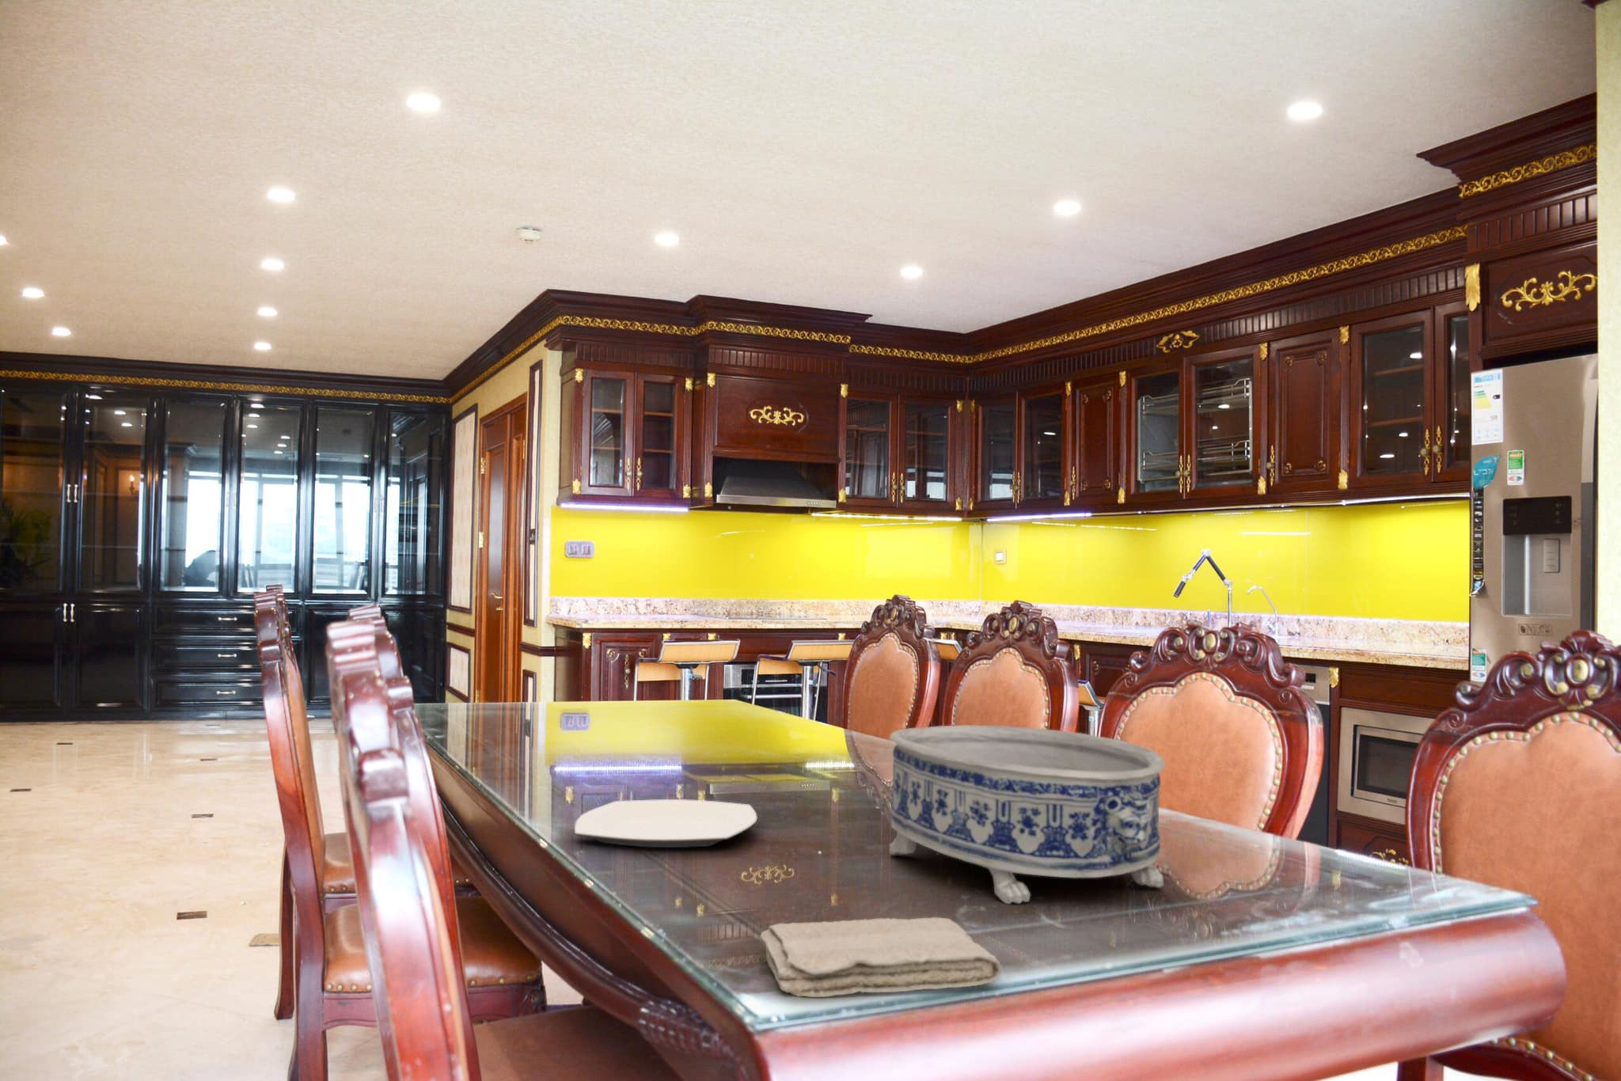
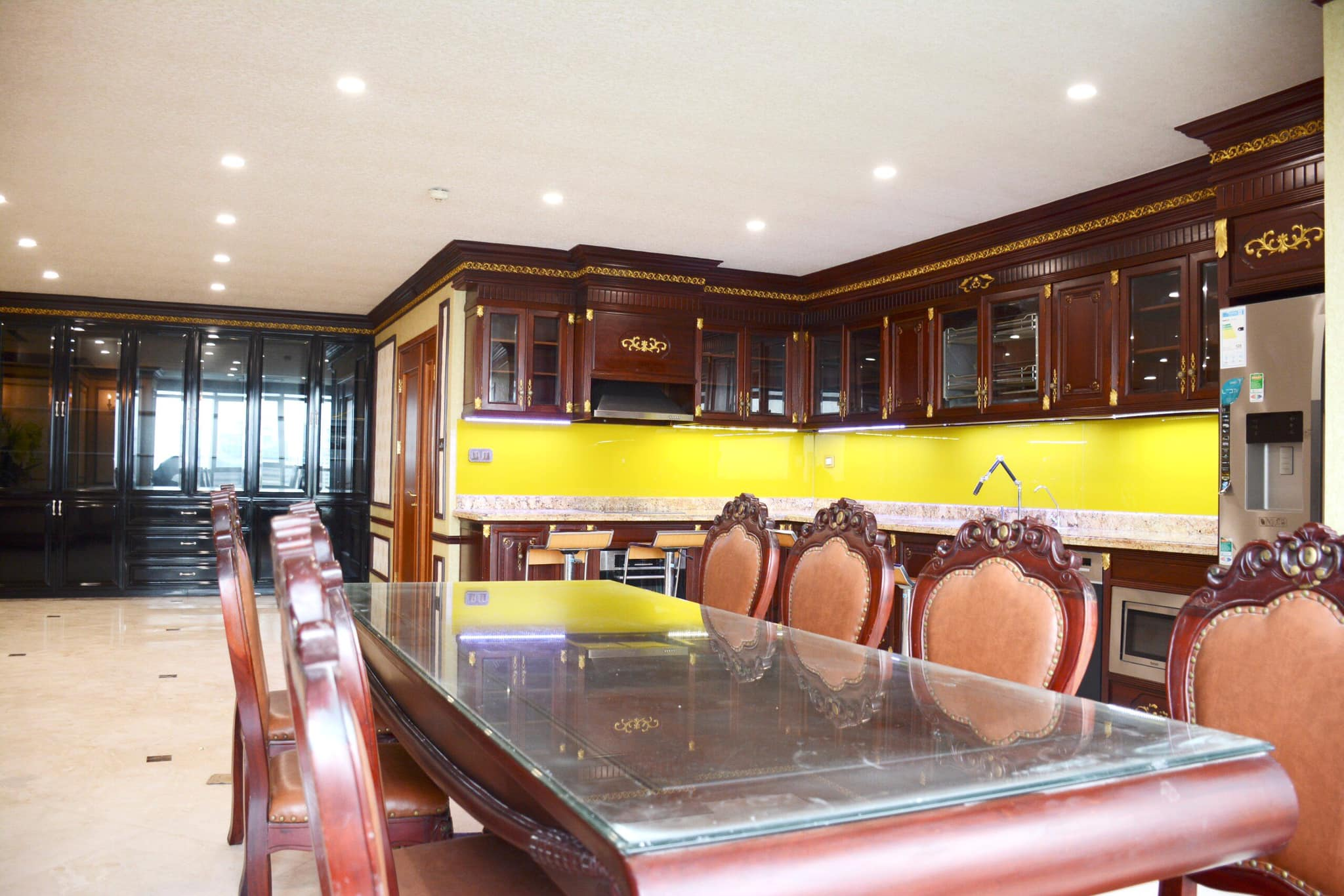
- plate [574,799,759,848]
- washcloth [759,917,1002,998]
- decorative bowl [889,724,1166,905]
